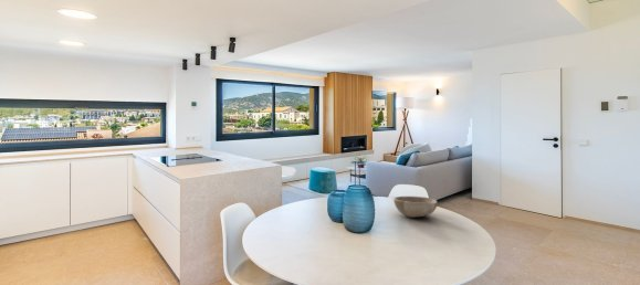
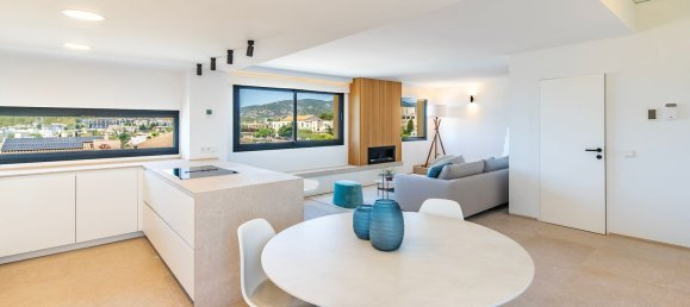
- bowl [392,196,439,219]
